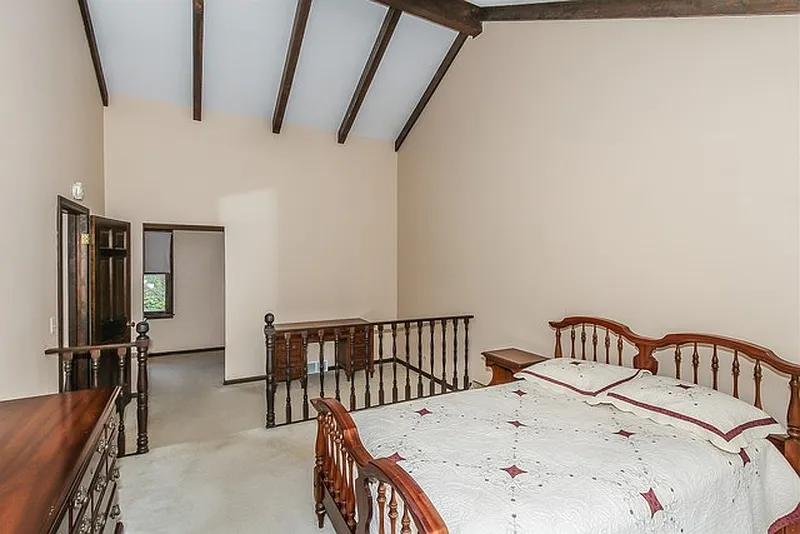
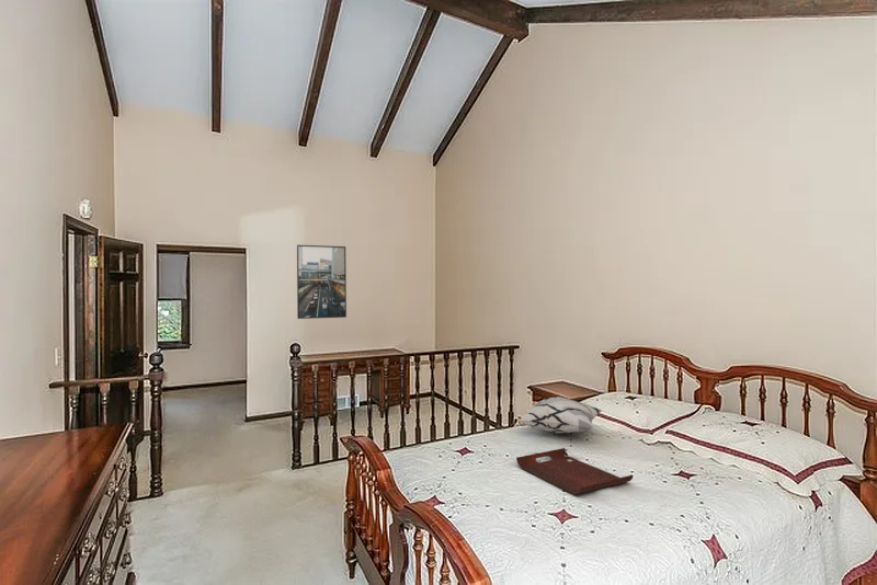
+ decorative pillow [519,395,602,434]
+ serving tray [515,447,634,495]
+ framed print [296,244,348,320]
